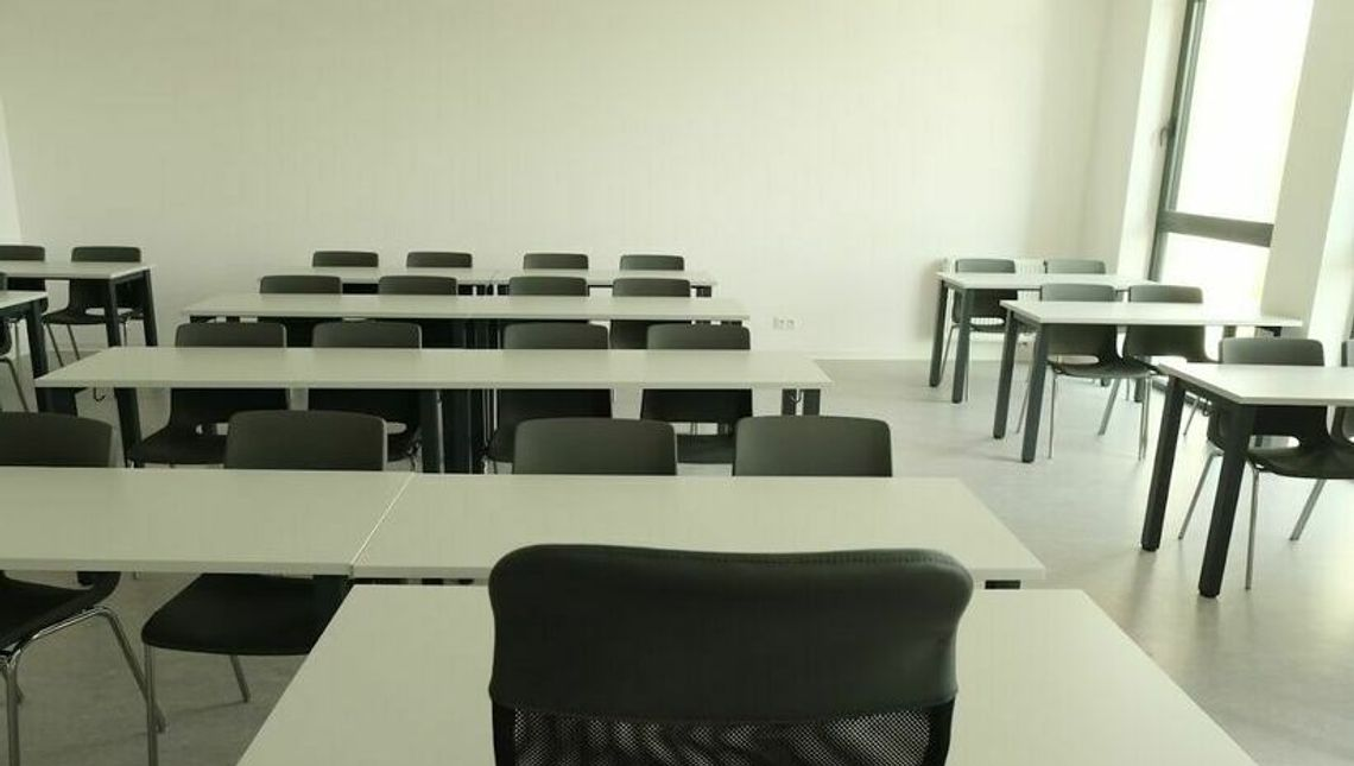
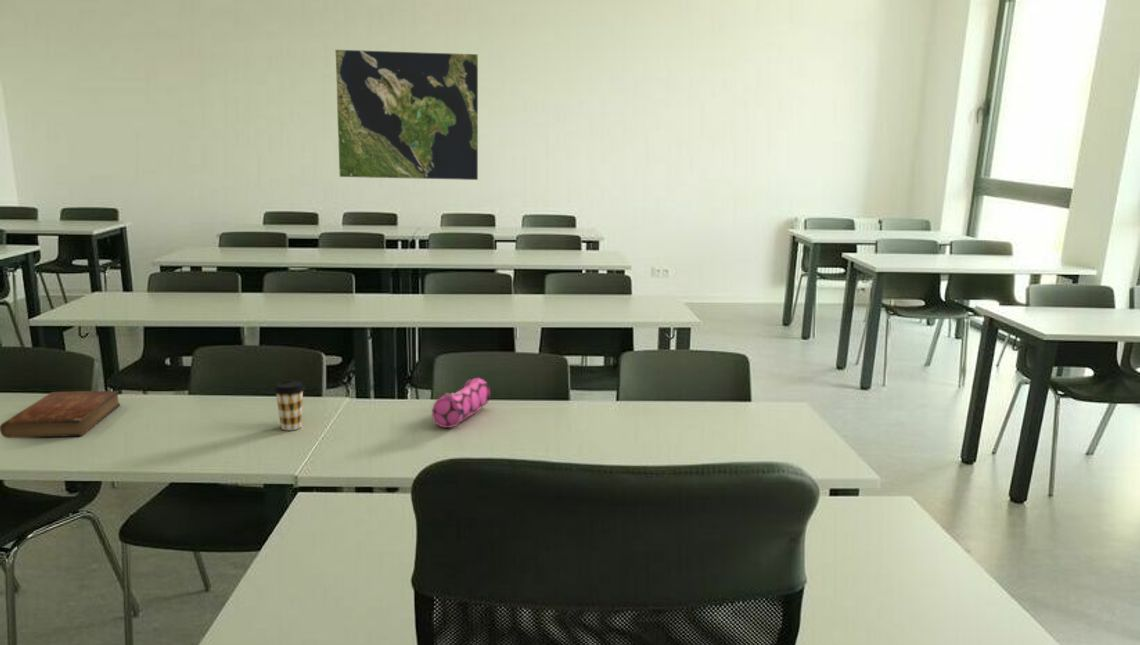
+ world map [334,49,479,181]
+ bible [0,390,121,439]
+ coffee cup [273,380,306,431]
+ pencil case [431,377,491,429]
